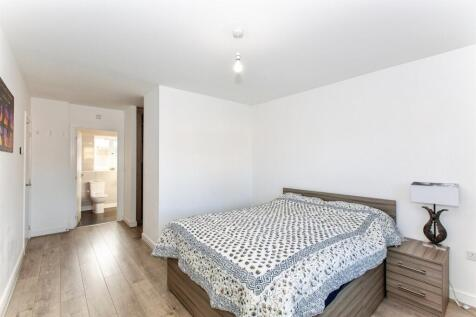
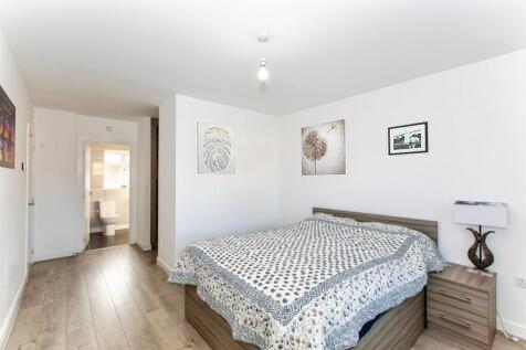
+ wall art [299,118,347,177]
+ picture frame [387,120,430,157]
+ wall art [196,120,236,176]
